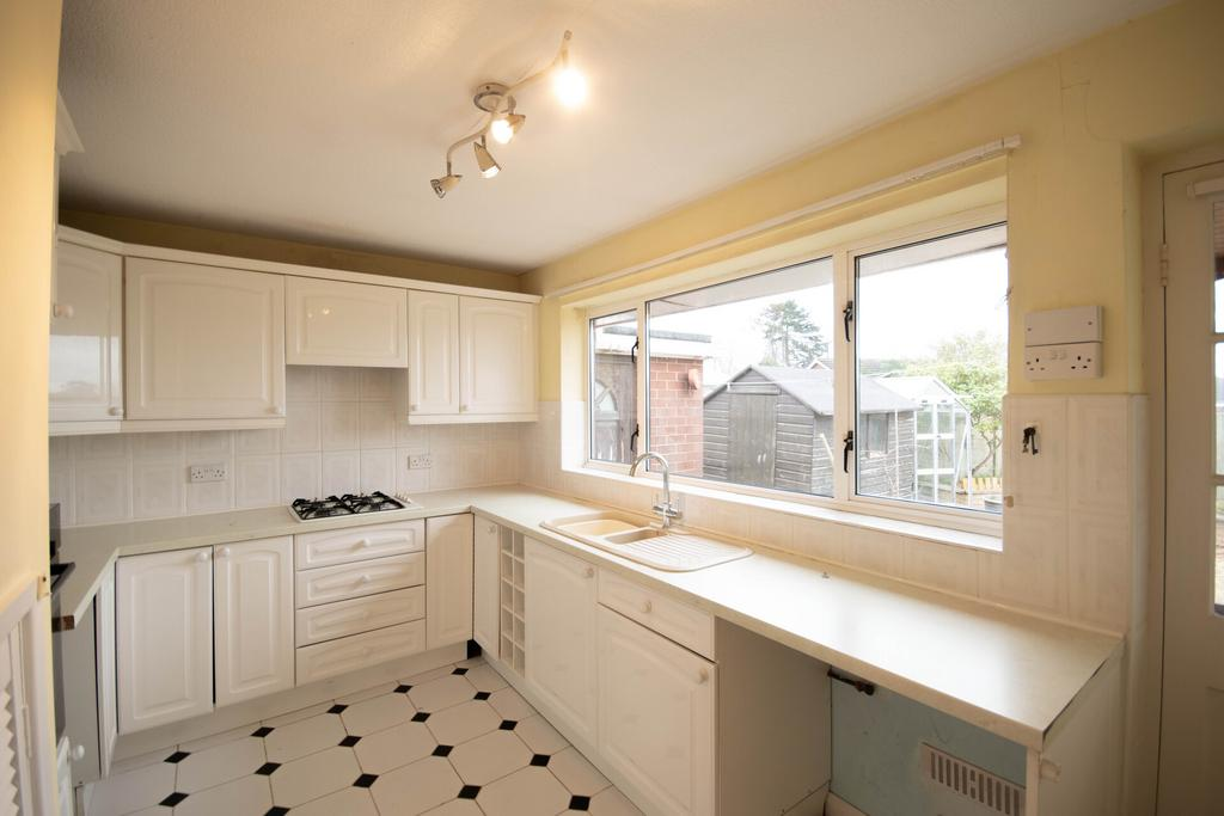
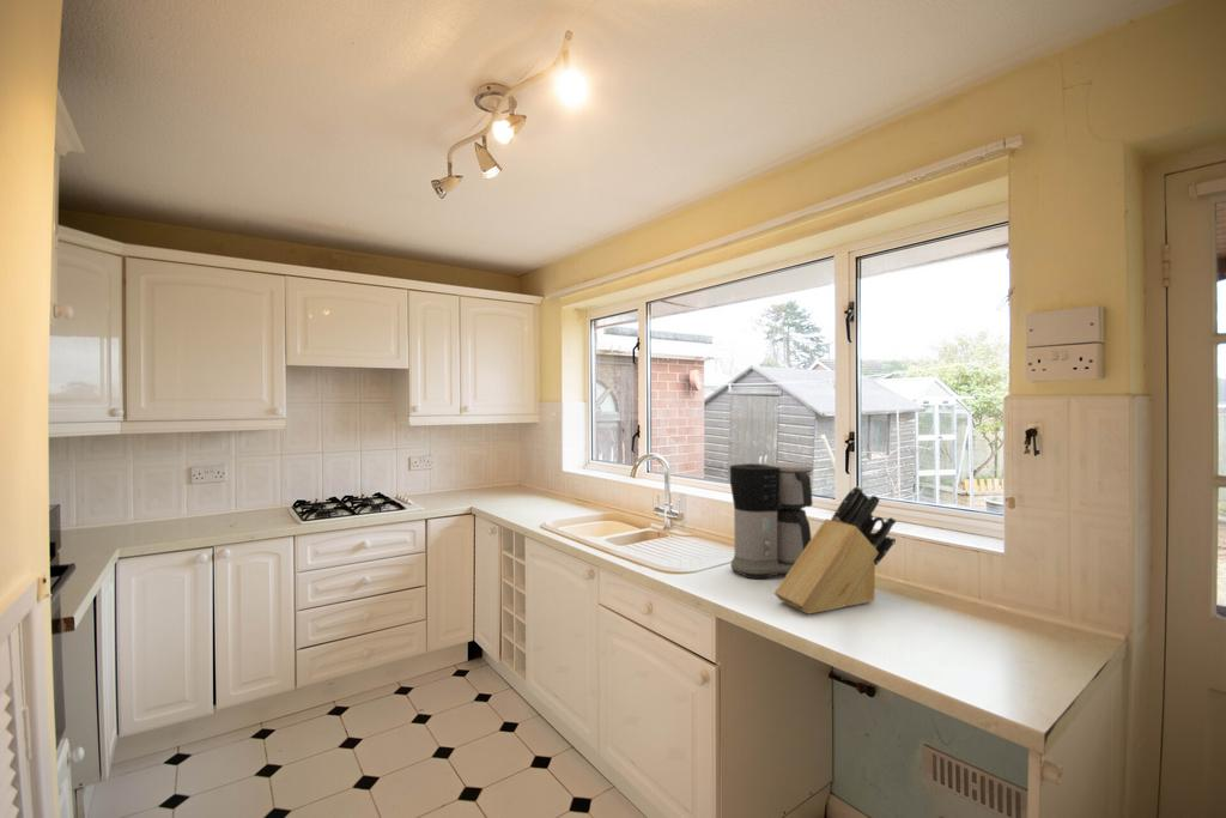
+ knife block [773,485,898,614]
+ coffee maker [729,461,814,580]
